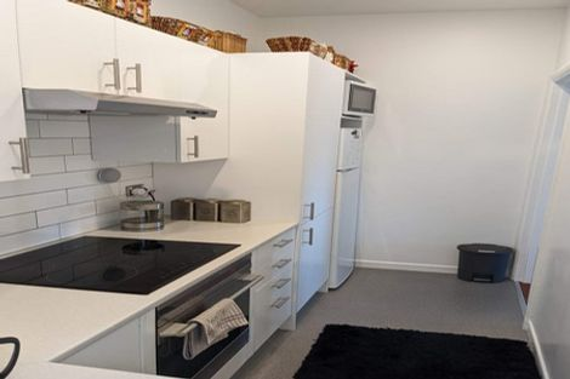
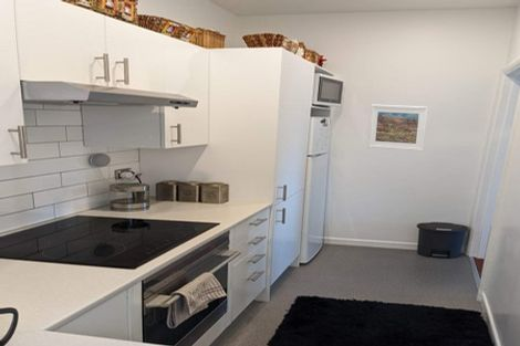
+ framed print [366,104,428,153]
